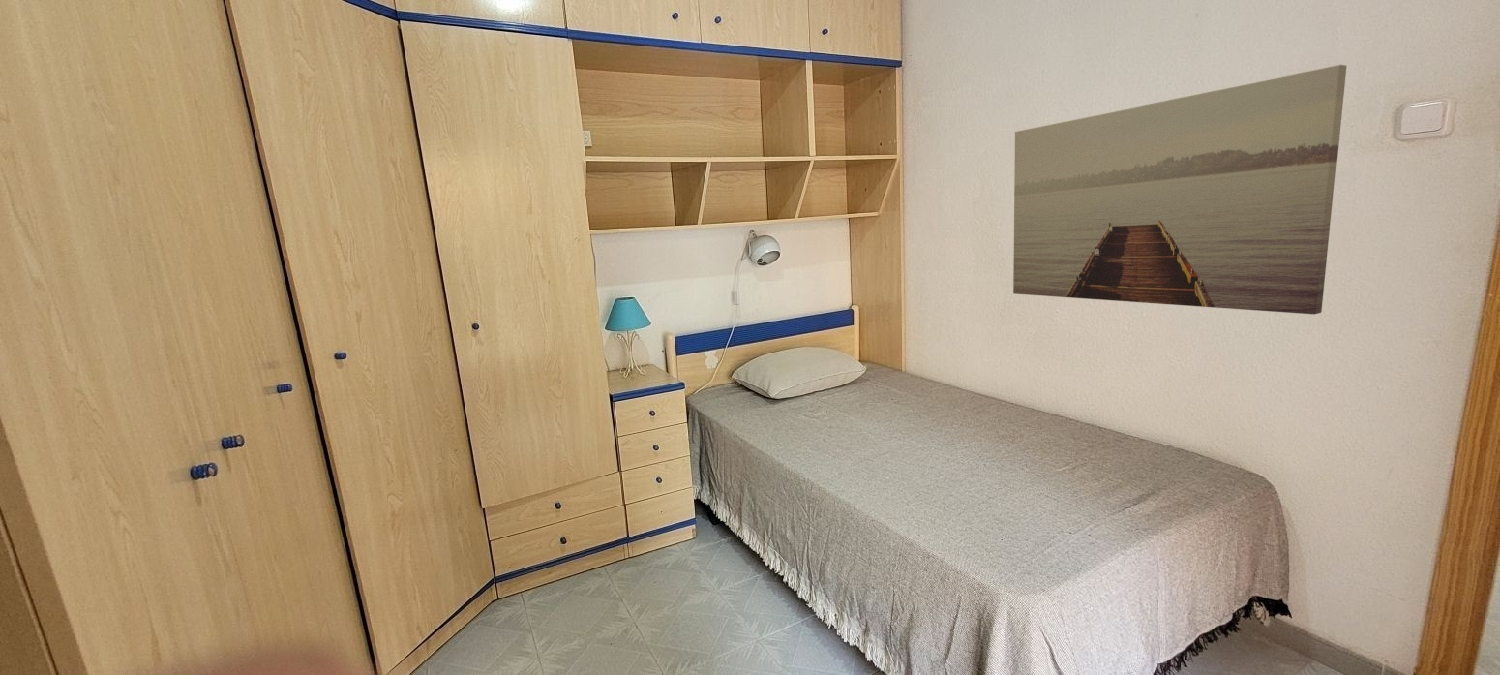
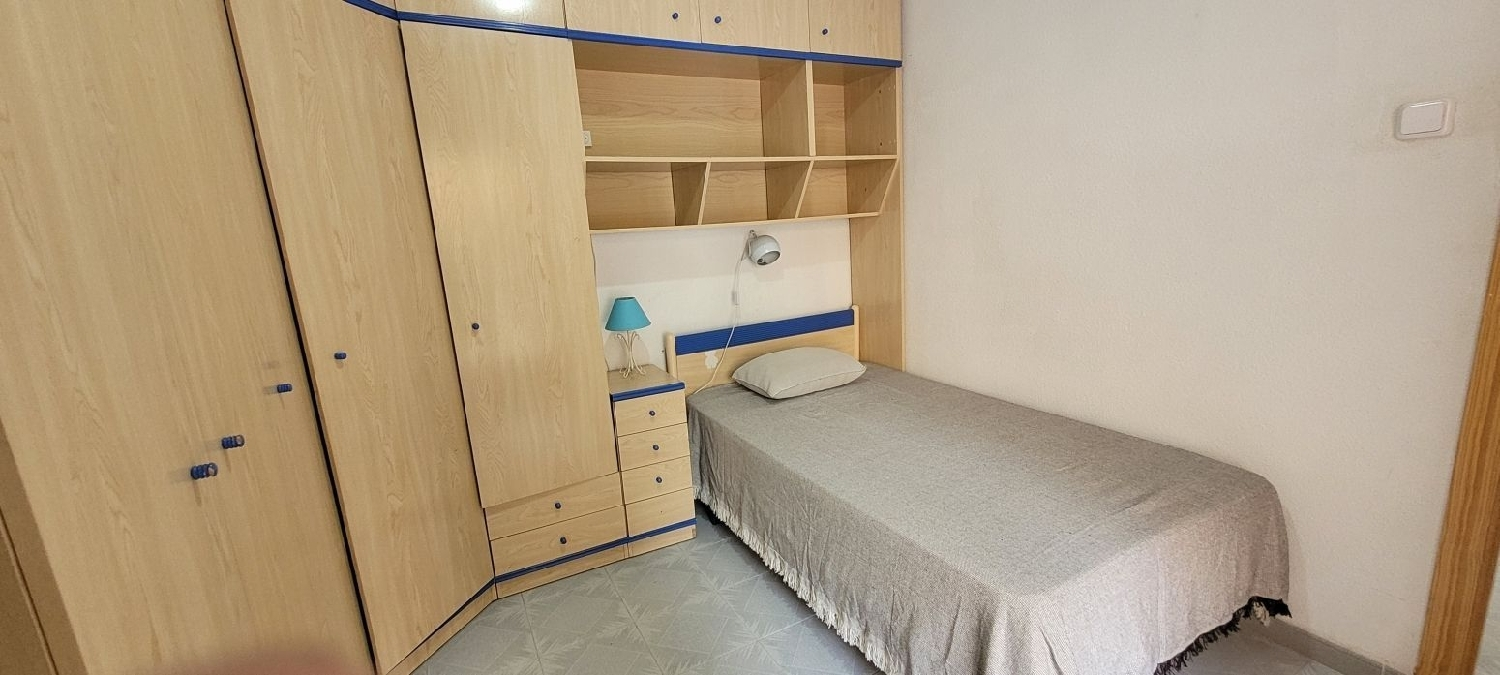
- wall art [1012,64,1347,316]
